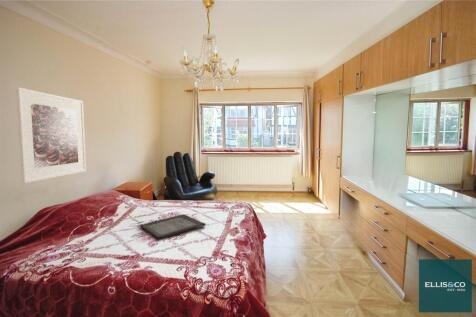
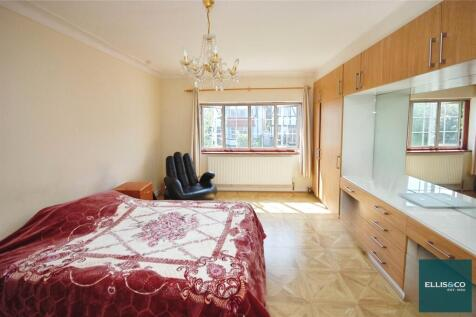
- serving tray [139,213,206,240]
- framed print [15,86,87,184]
